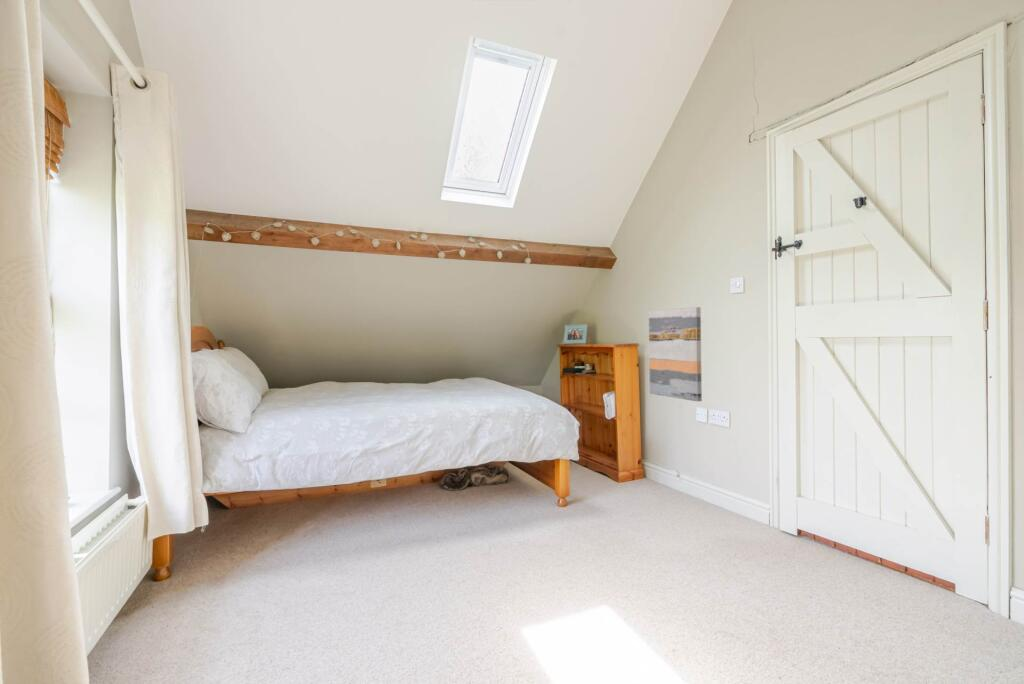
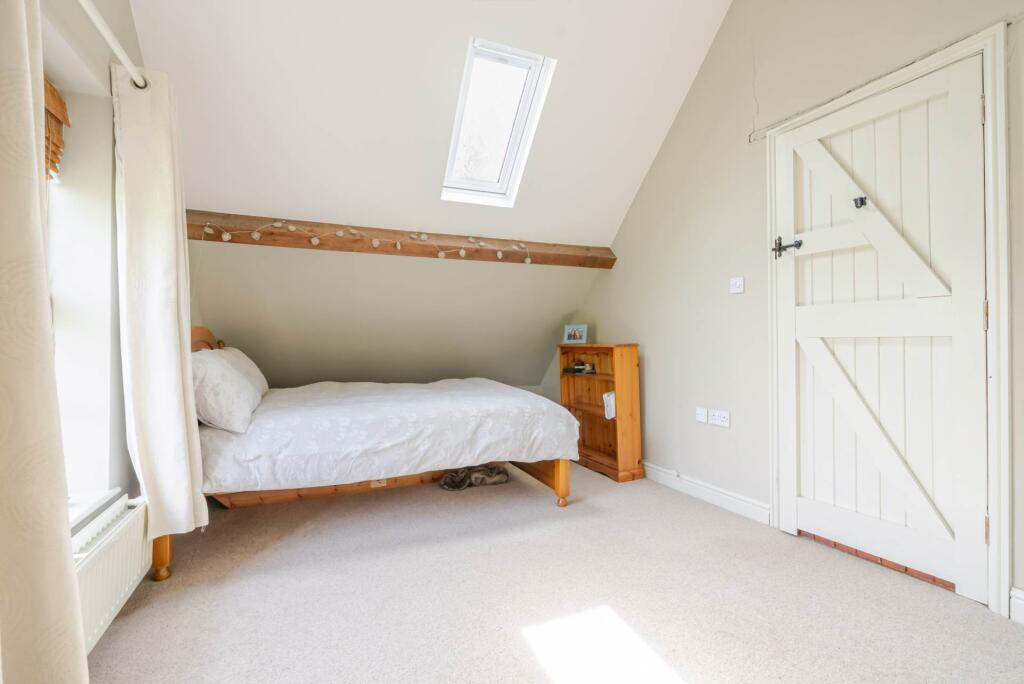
- wall art [648,306,703,403]
